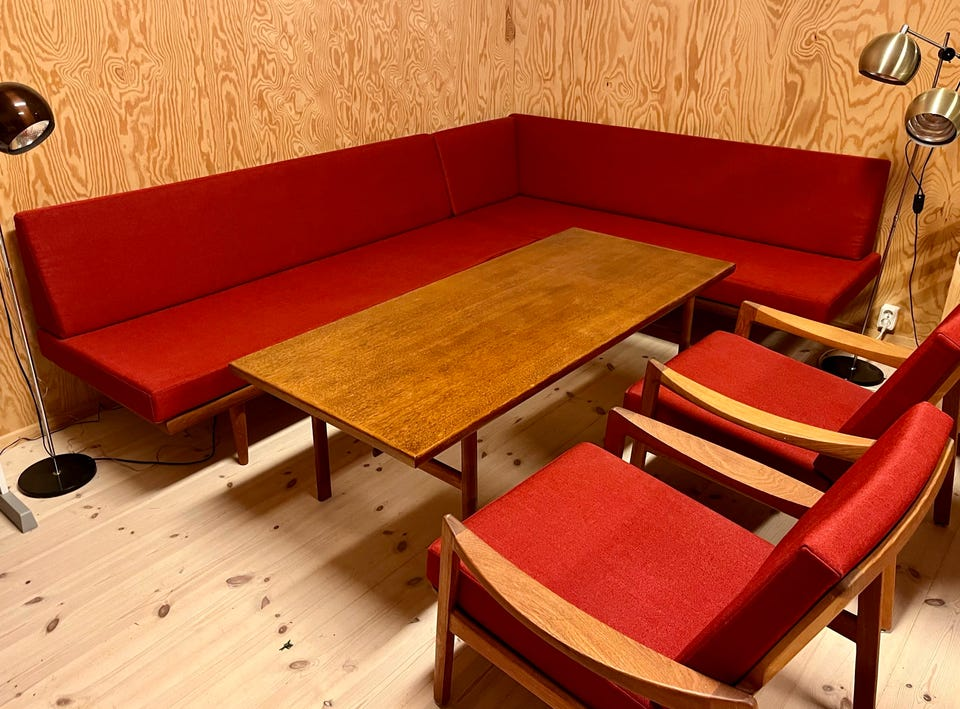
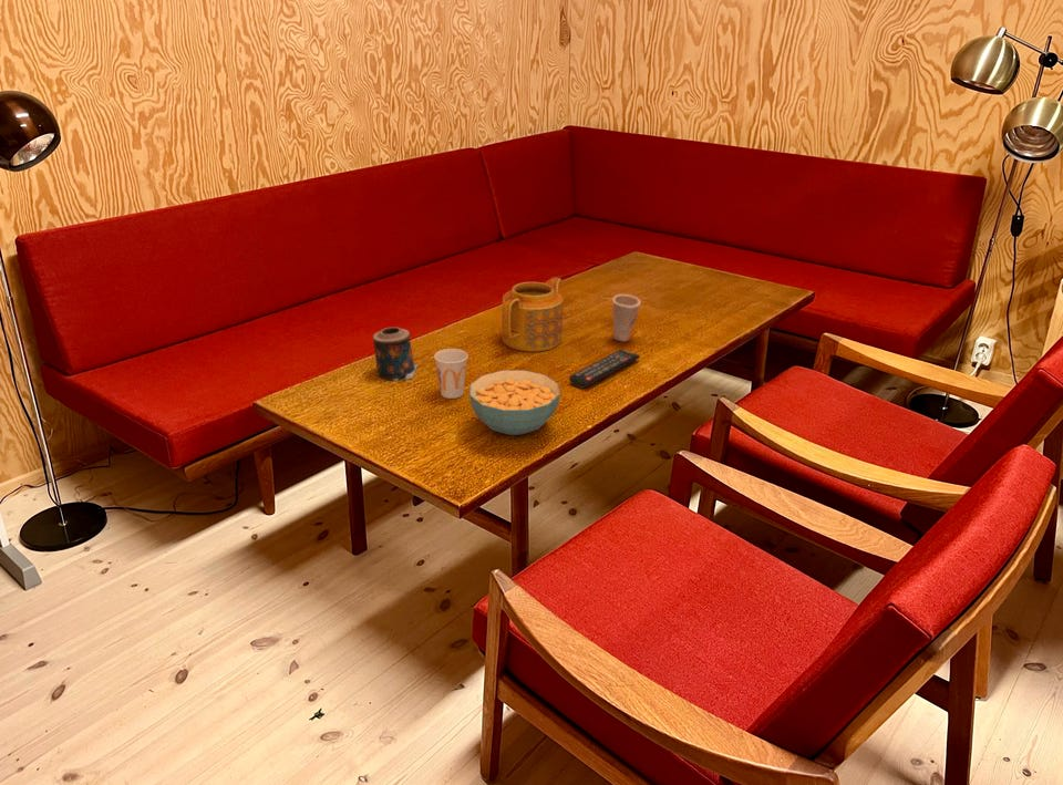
+ teapot [500,276,564,352]
+ cereal bowl [468,369,561,436]
+ cup [611,293,642,343]
+ candle [372,327,419,382]
+ cup [433,348,469,400]
+ remote control [568,349,641,390]
